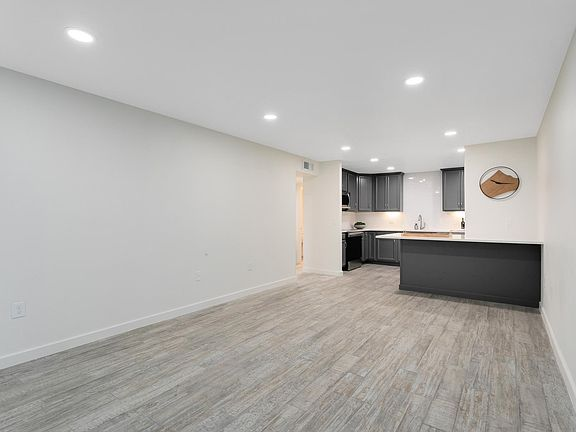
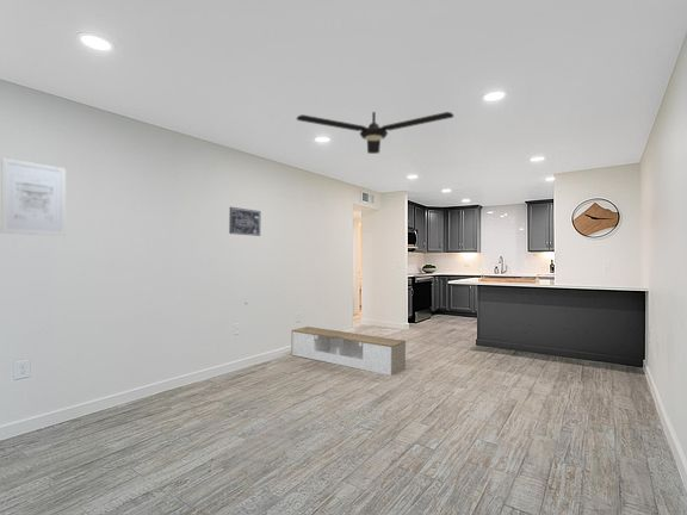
+ ceiling fan [296,111,456,155]
+ wall art [228,206,261,237]
+ wall art [0,156,67,237]
+ bench [290,325,407,377]
